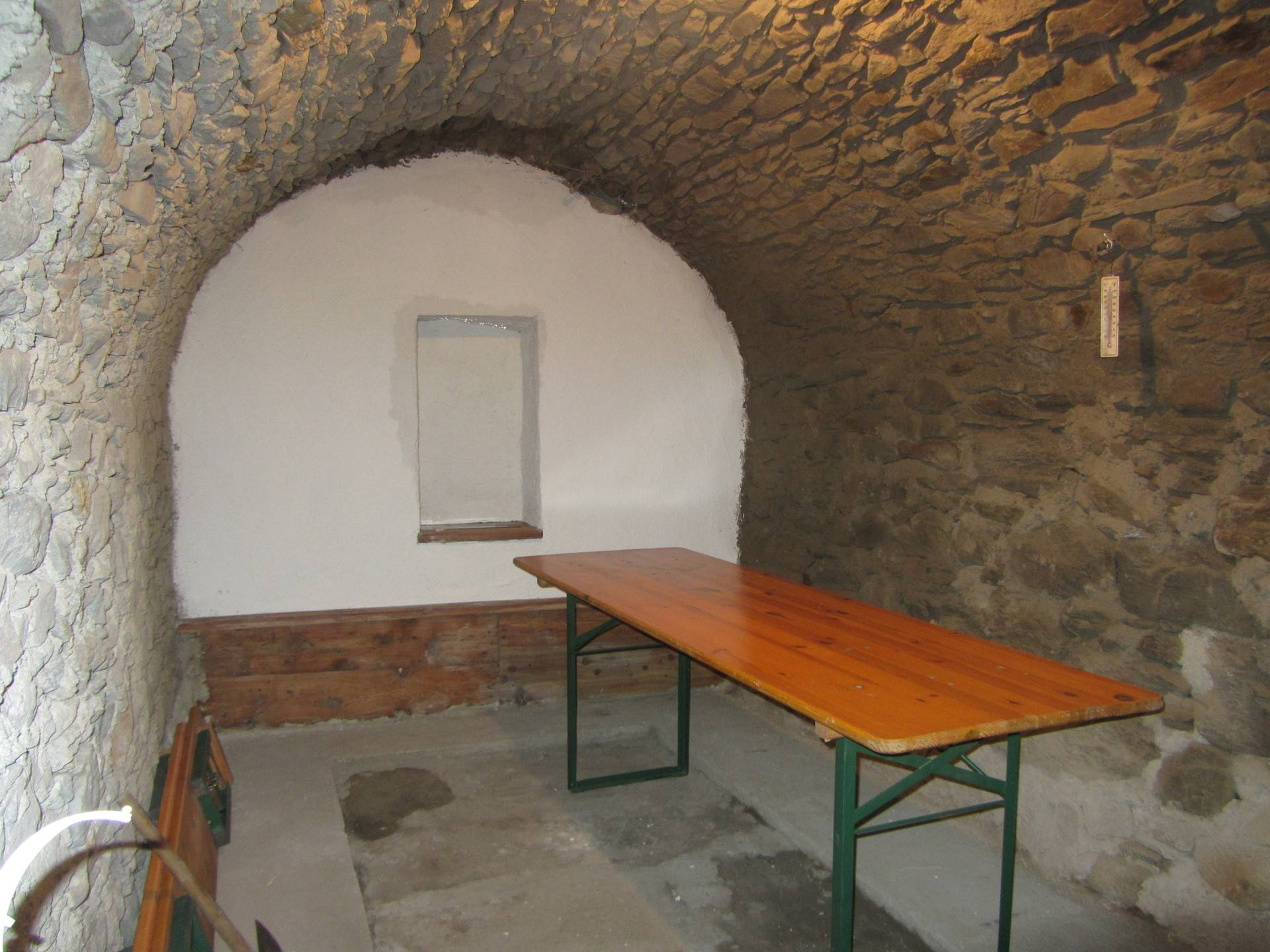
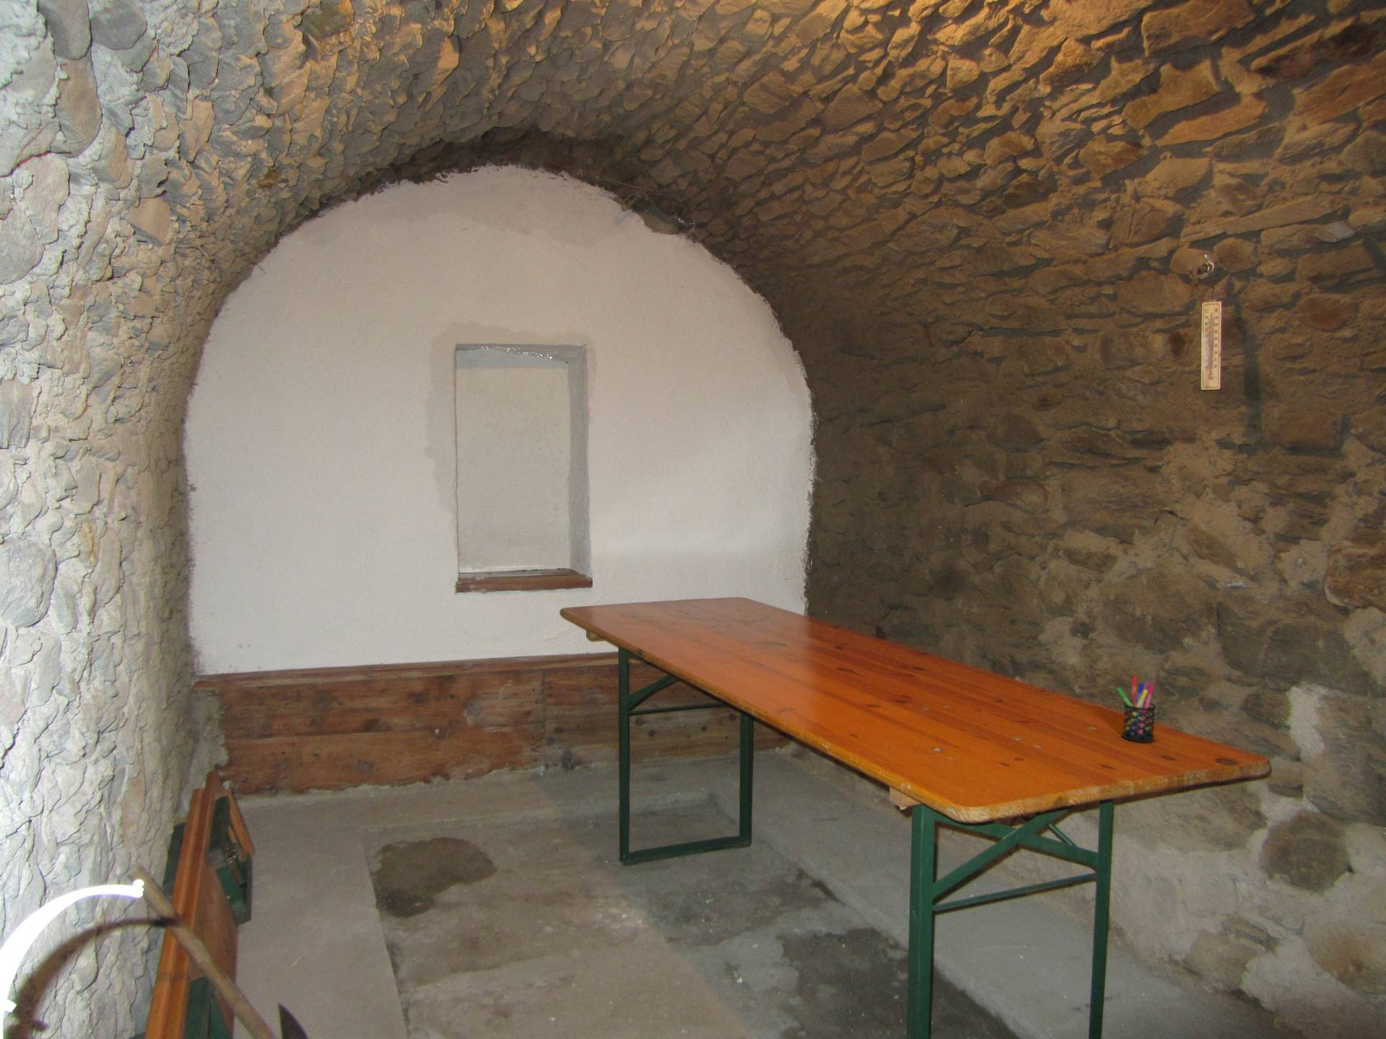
+ pen holder [1116,674,1157,743]
